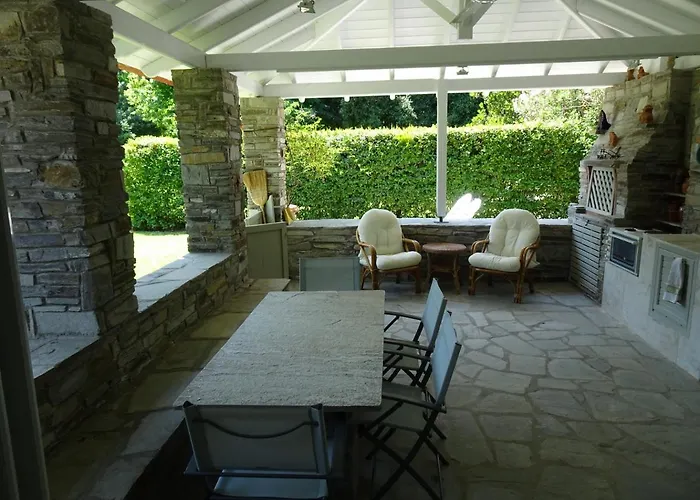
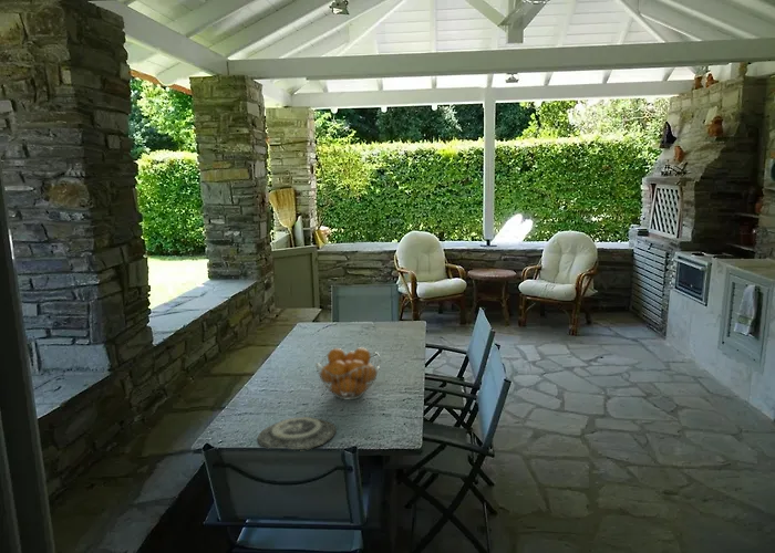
+ plate [257,415,337,450]
+ fruit basket [314,346,381,400]
